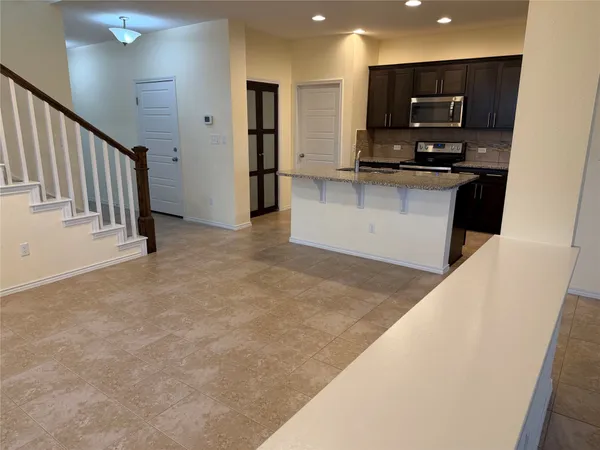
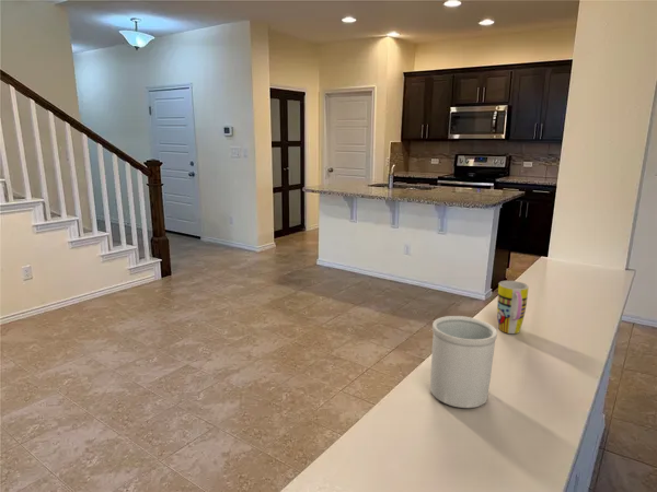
+ mug [496,280,530,335]
+ utensil holder [429,315,498,409]
